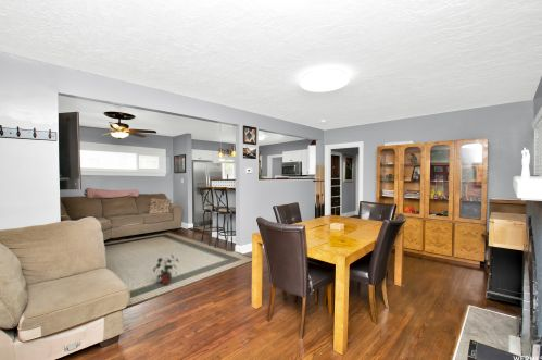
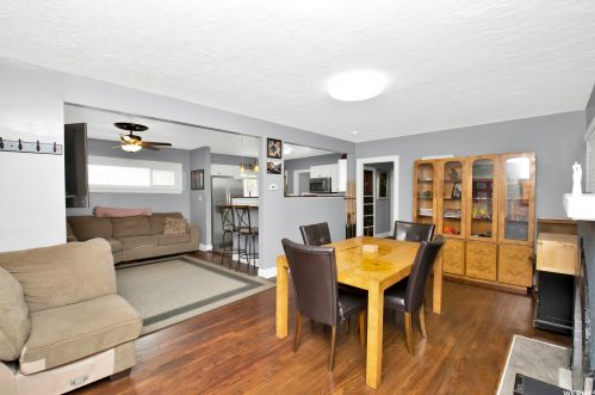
- potted plant [152,253,180,285]
